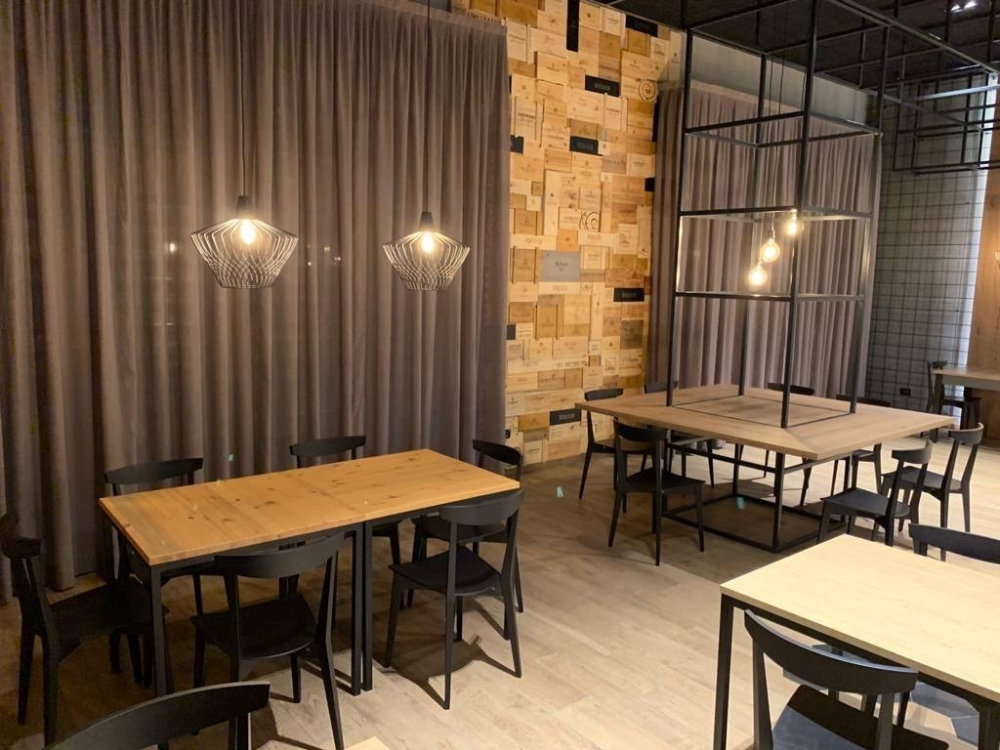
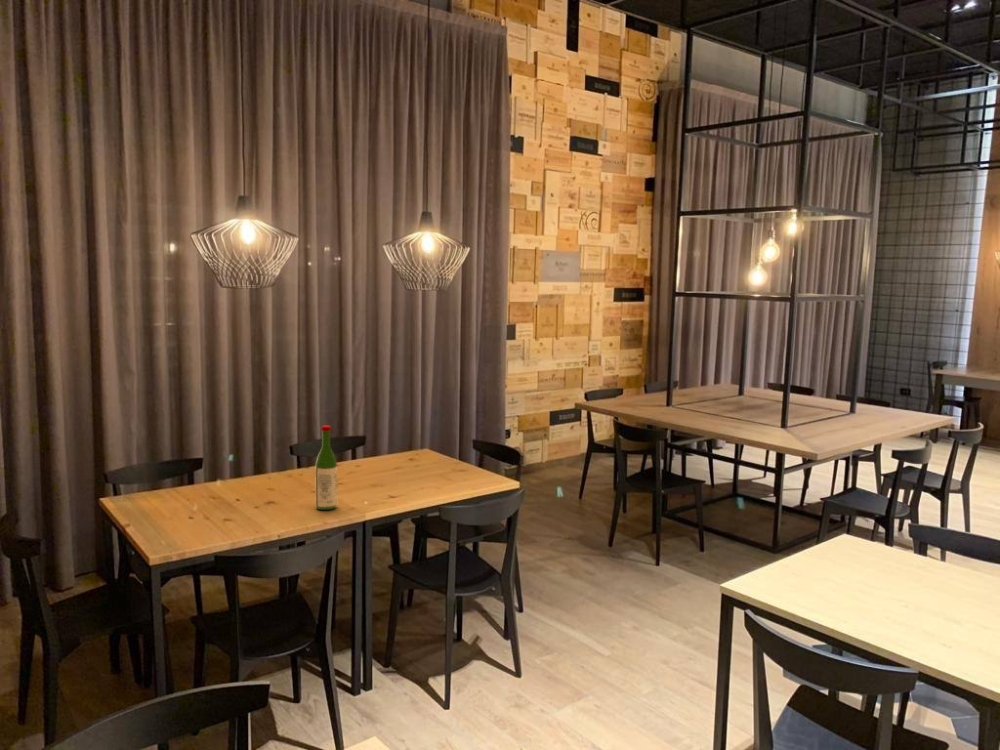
+ wine bottle [314,425,338,511]
